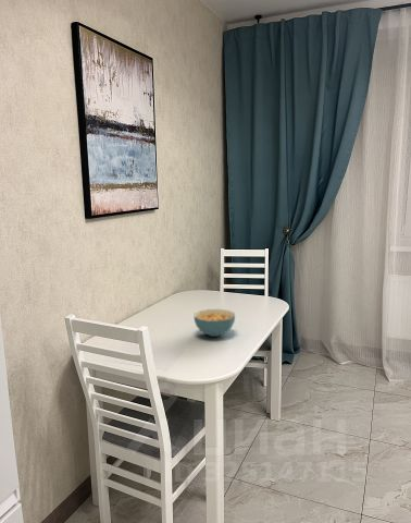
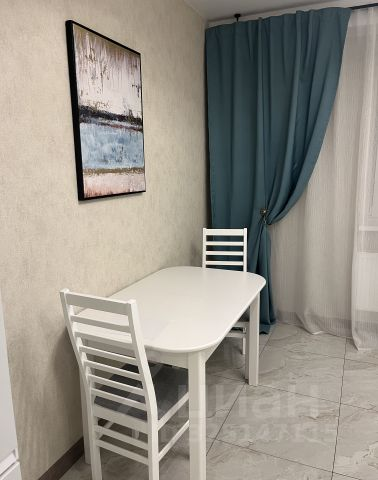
- cereal bowl [192,308,236,338]
